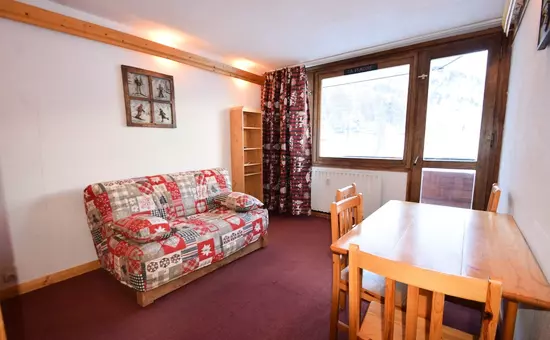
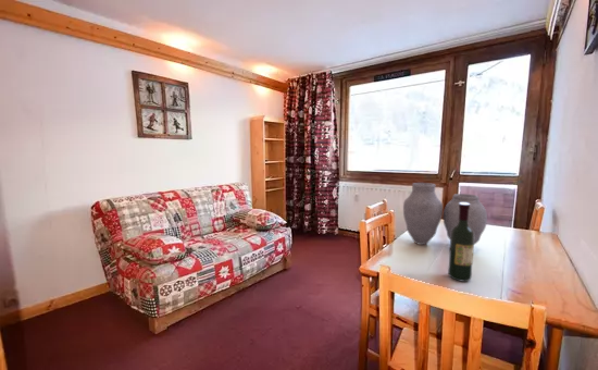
+ vase [402,182,488,246]
+ wine bottle [447,202,475,283]
